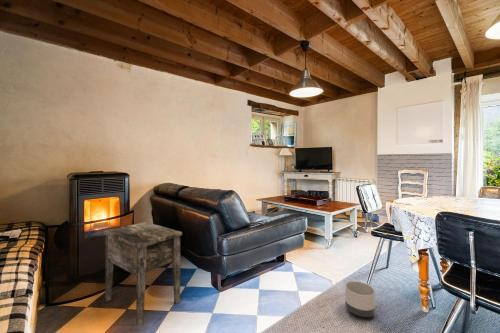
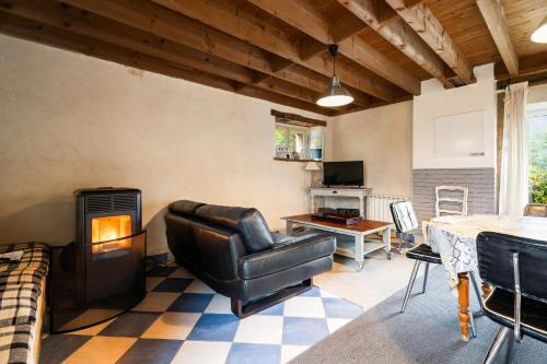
- planter [344,280,376,318]
- side table [103,221,183,327]
